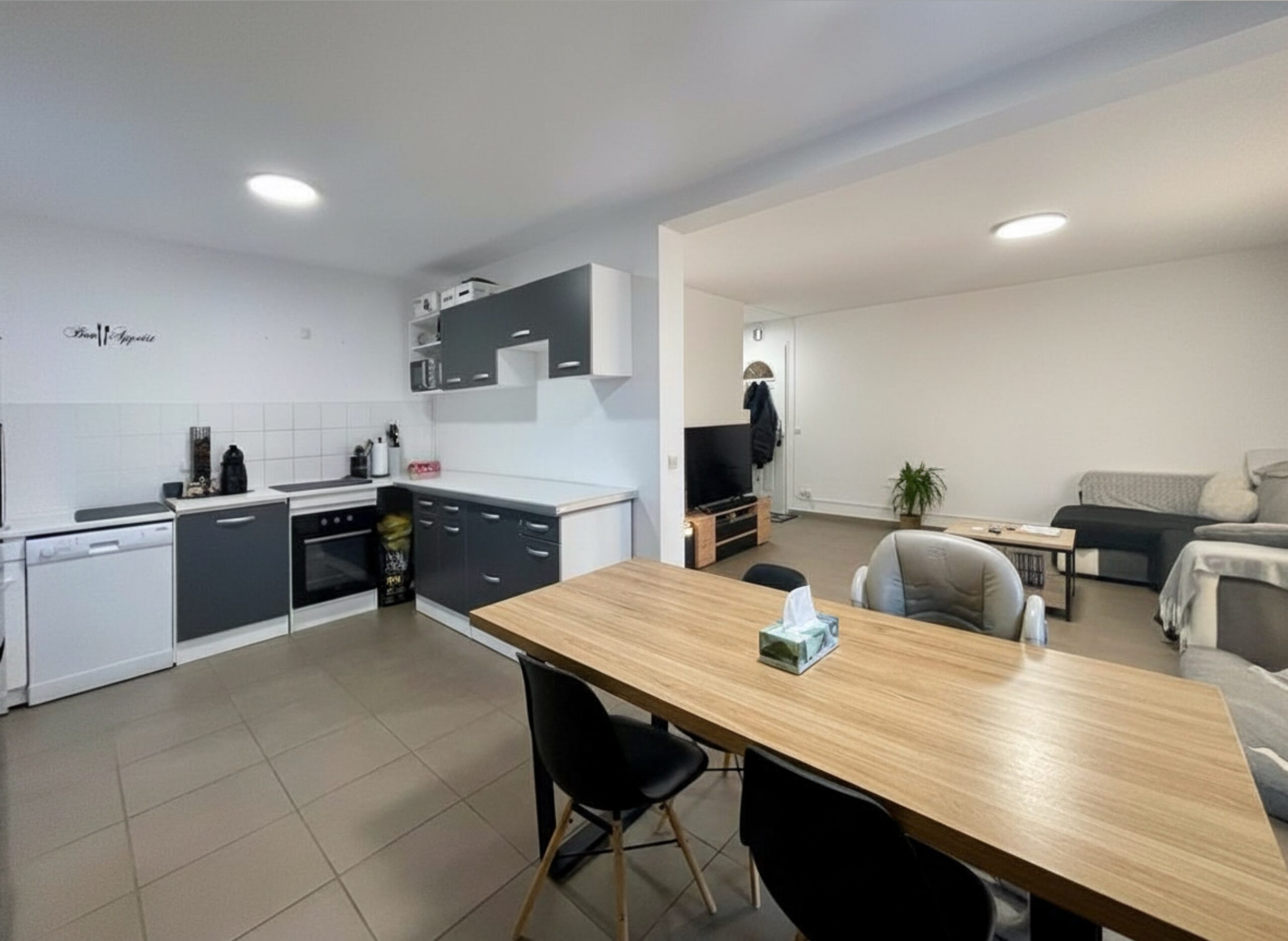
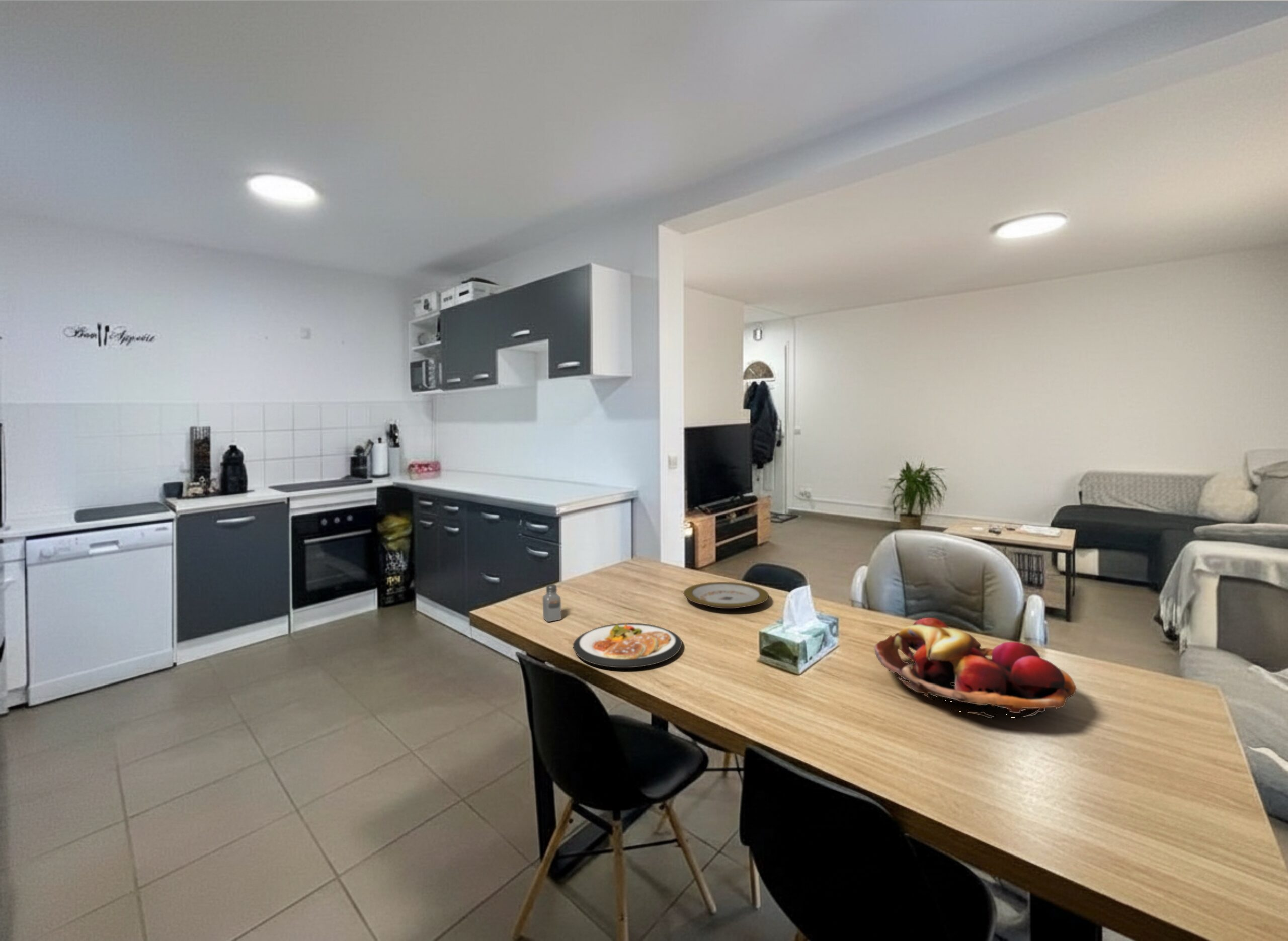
+ fruit basket [873,617,1077,719]
+ dish [573,622,682,668]
+ saltshaker [542,584,561,622]
+ plate [683,581,769,609]
